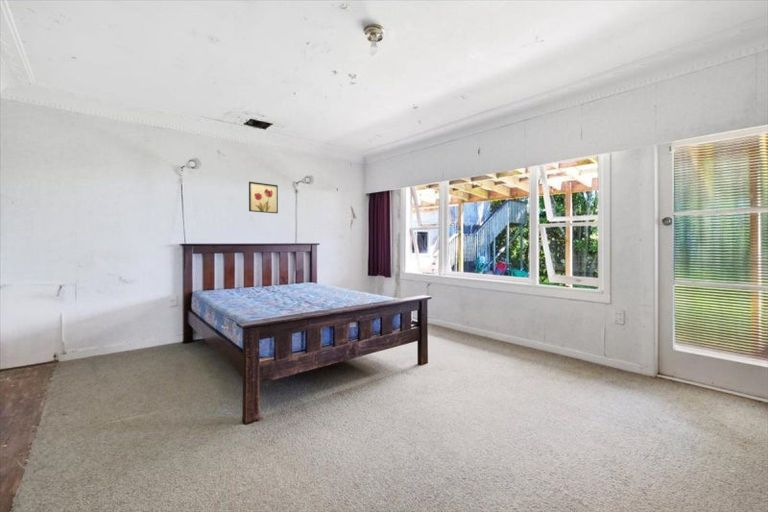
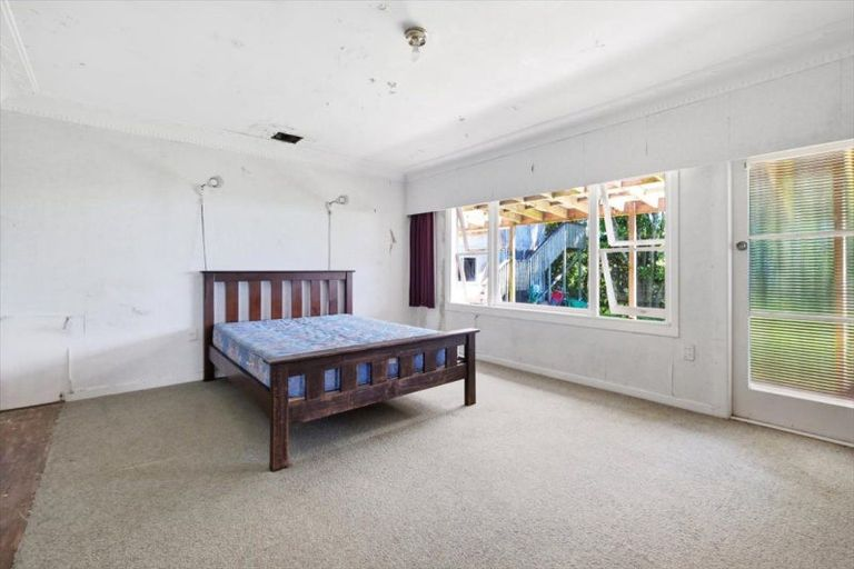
- wall art [248,181,279,214]
